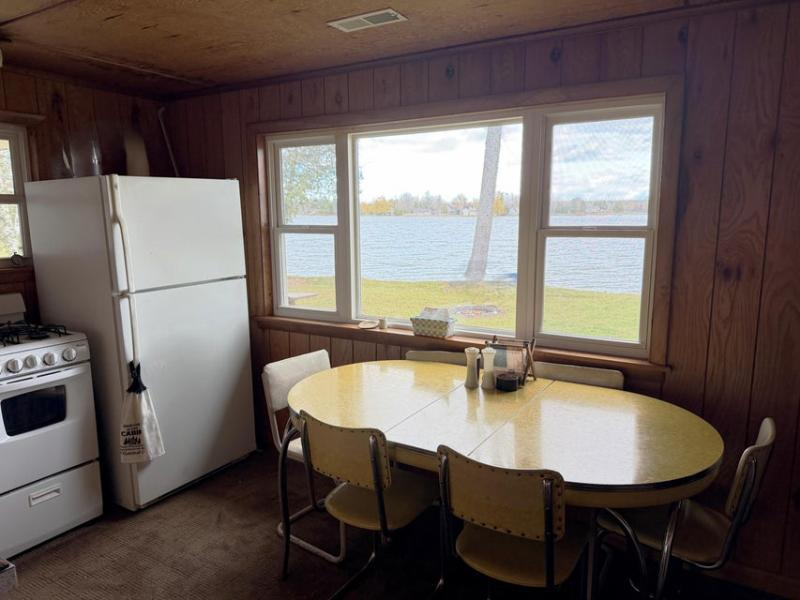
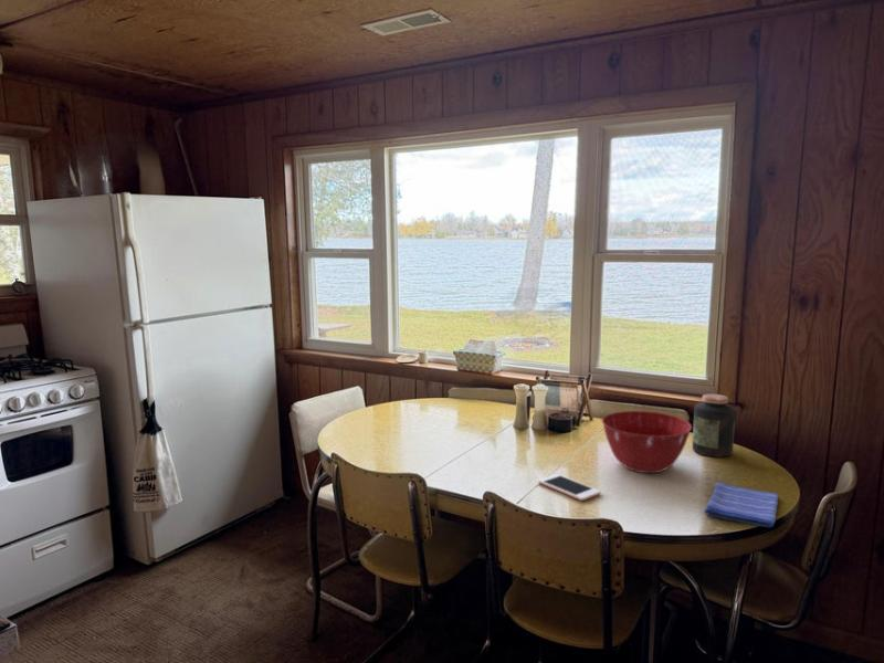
+ cell phone [537,473,601,502]
+ mixing bowl [600,410,693,474]
+ dish towel [703,481,779,528]
+ jar [692,393,736,457]
